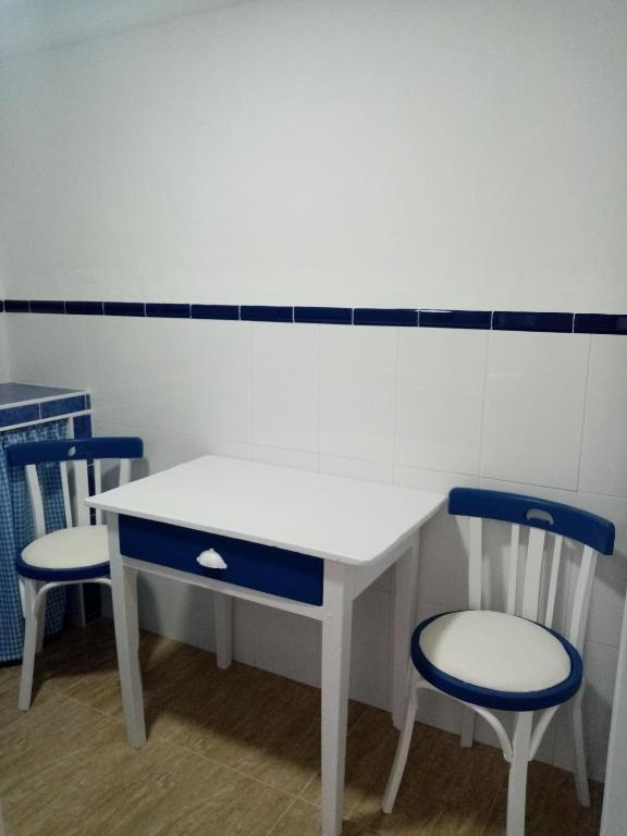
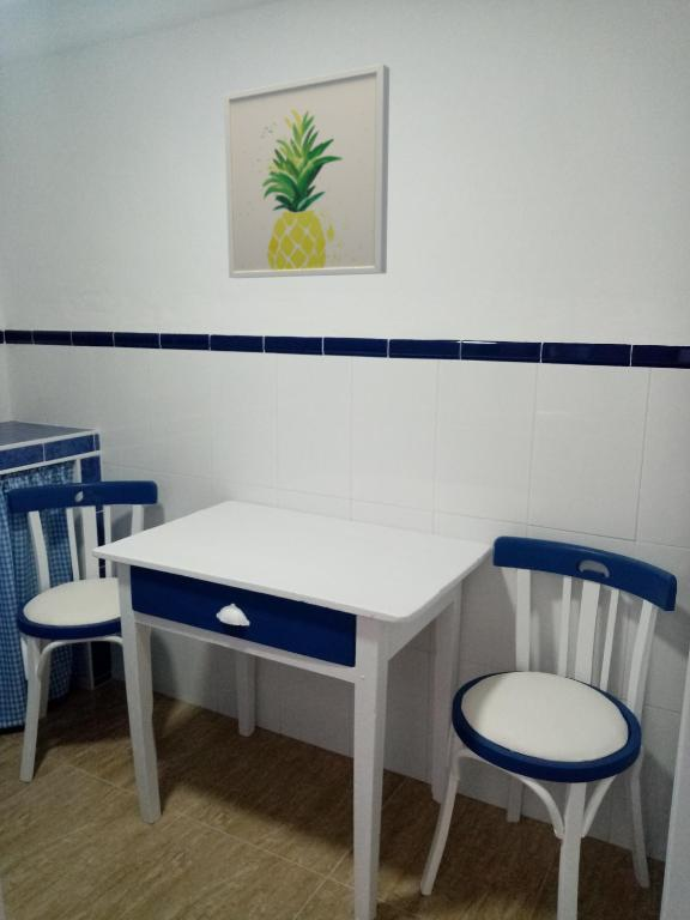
+ wall art [223,62,391,279]
